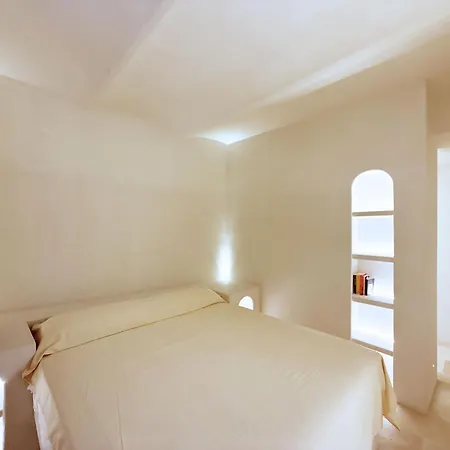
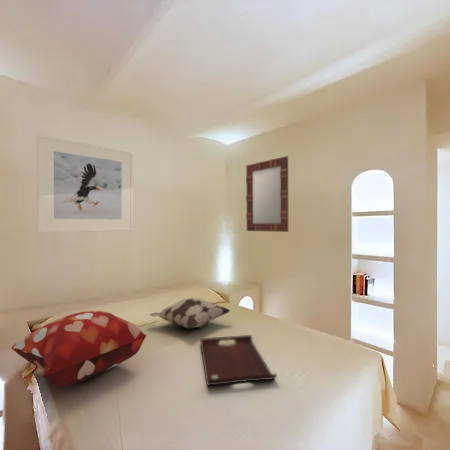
+ home mirror [245,155,290,233]
+ serving tray [200,334,278,387]
+ decorative pillow [10,310,147,388]
+ decorative pillow [149,297,231,330]
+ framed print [36,133,134,234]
